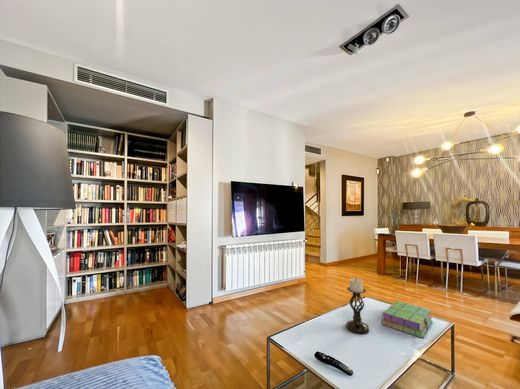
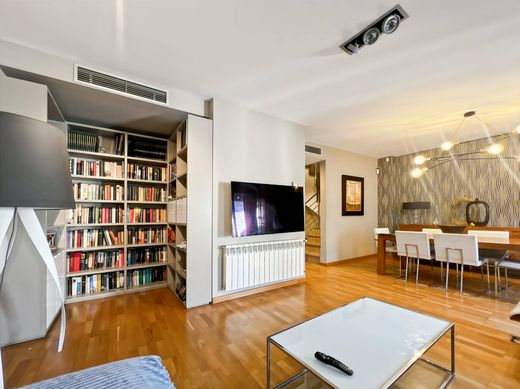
- candle holder [345,277,370,335]
- stack of books [381,300,434,339]
